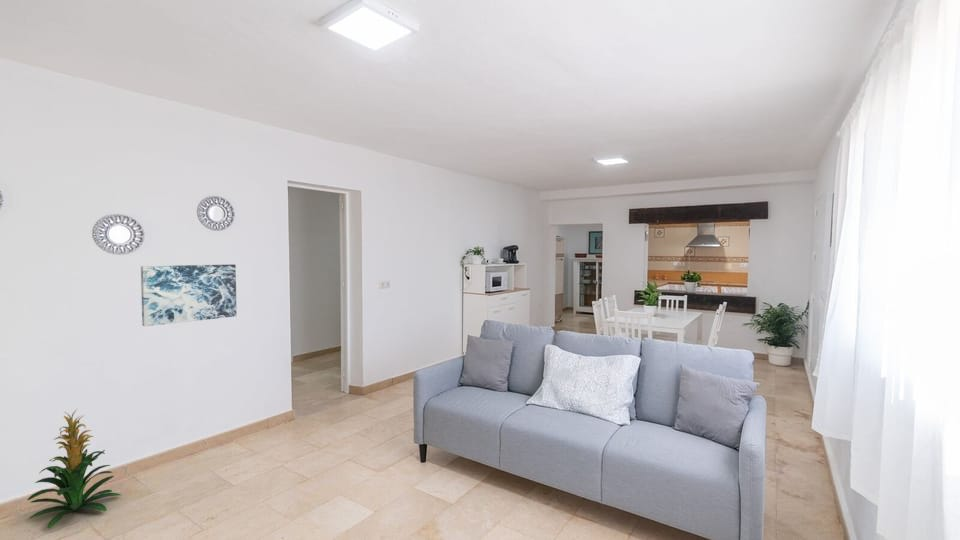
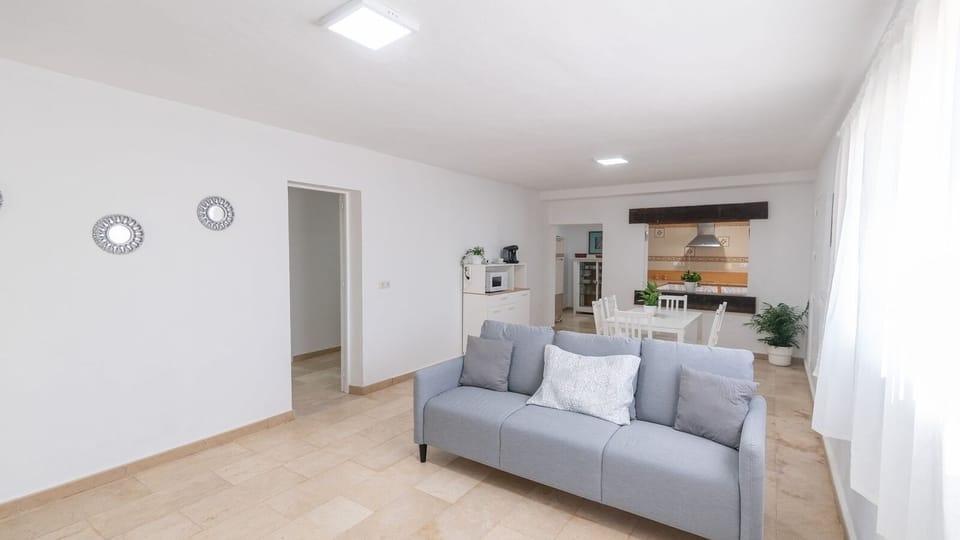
- indoor plant [26,408,122,529]
- wall art [140,263,237,327]
